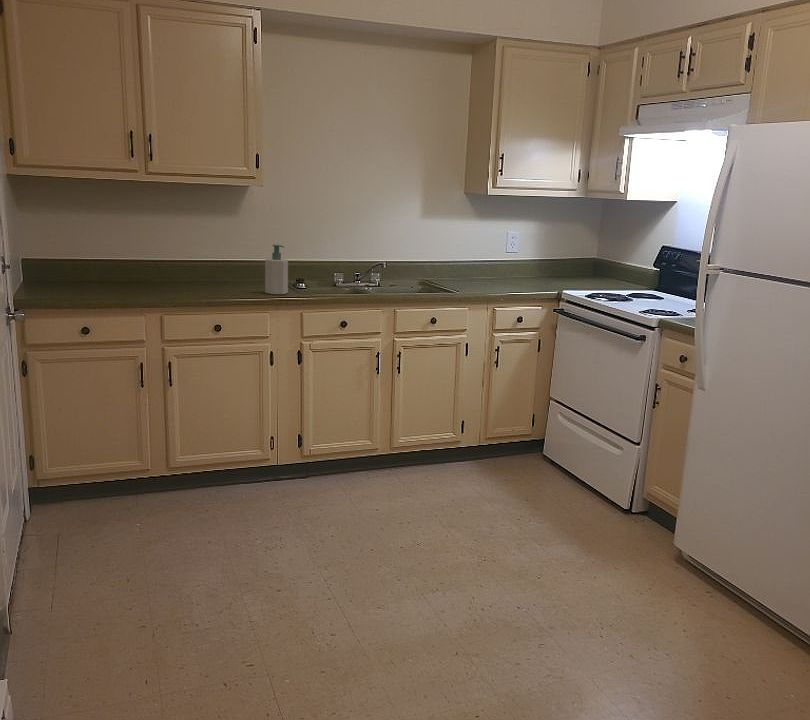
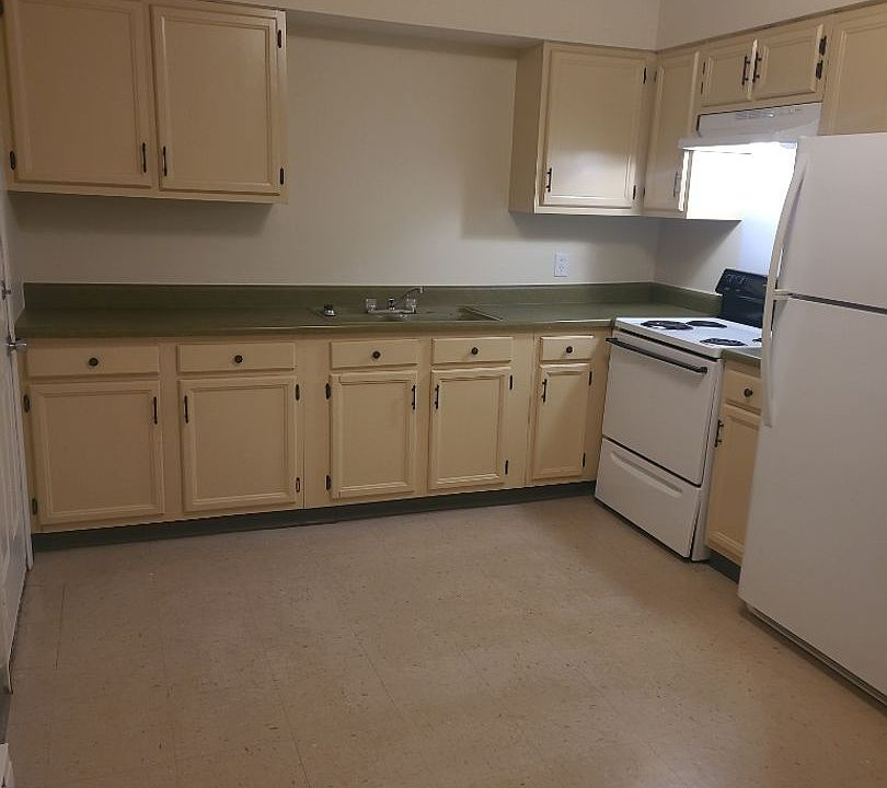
- soap bottle [264,244,289,295]
